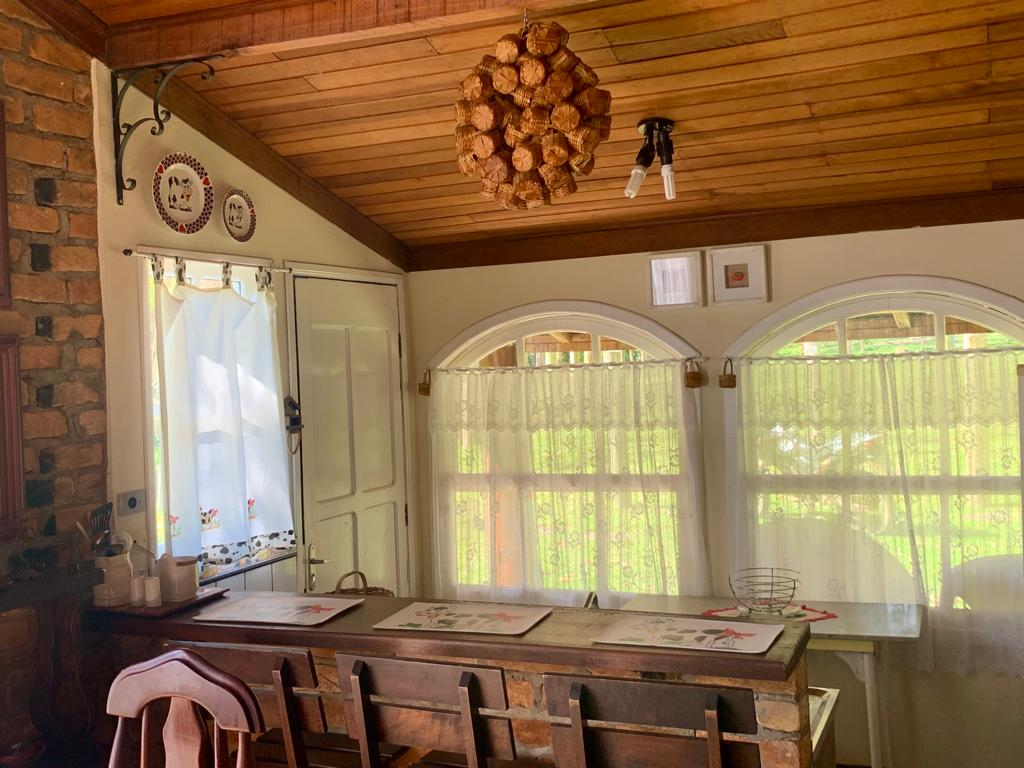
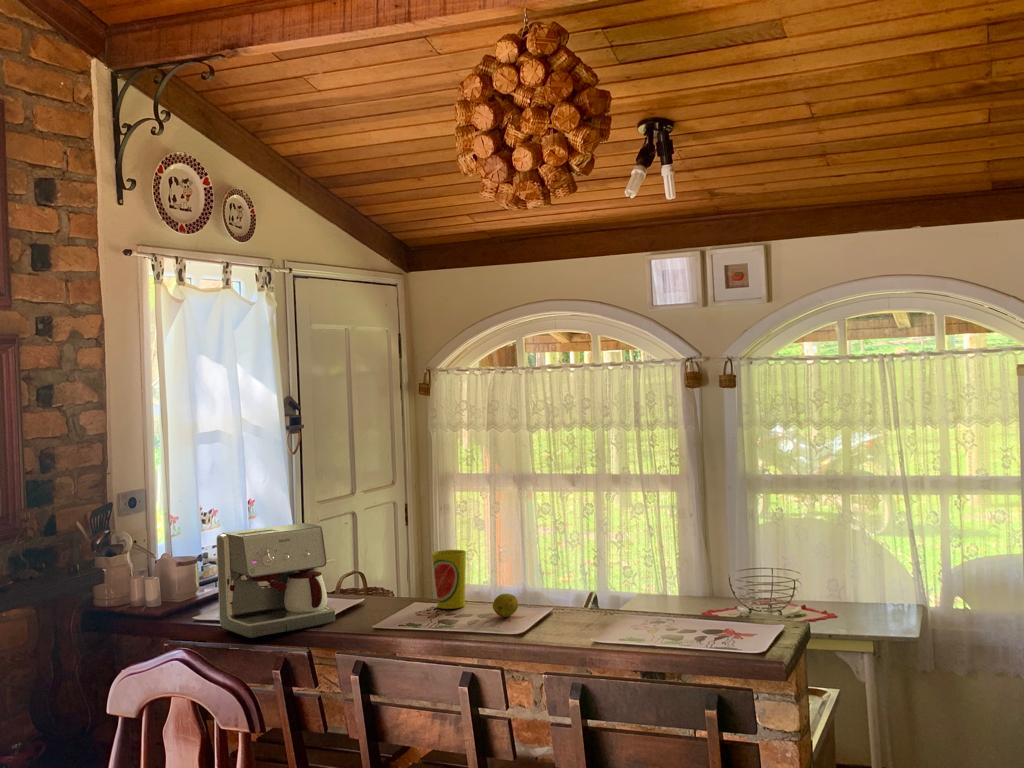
+ fruit [492,593,519,618]
+ cup [431,549,467,610]
+ coffee maker [216,522,336,639]
